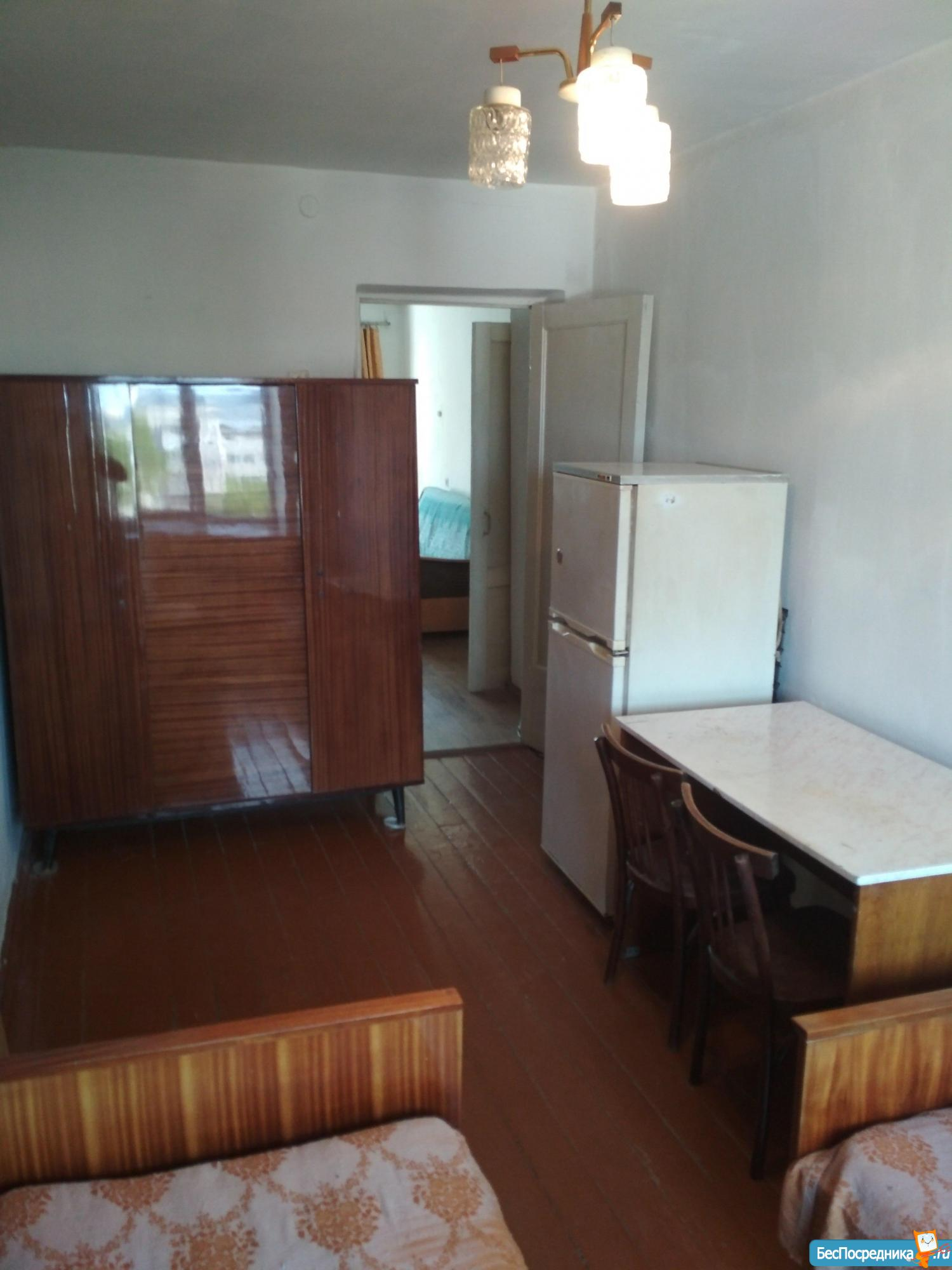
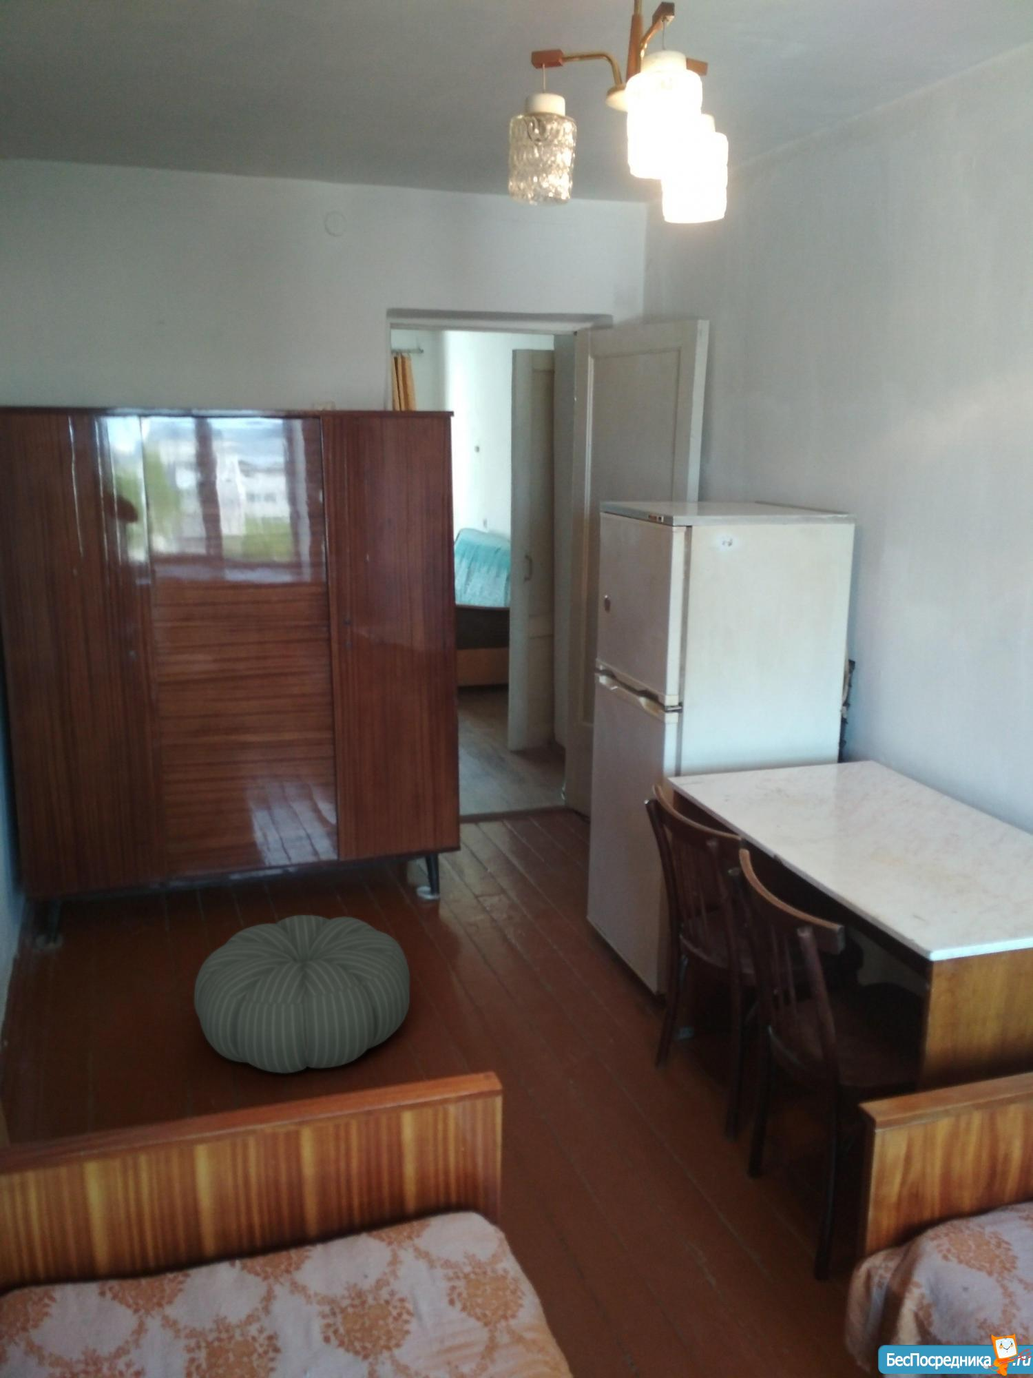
+ pouf [193,915,410,1074]
